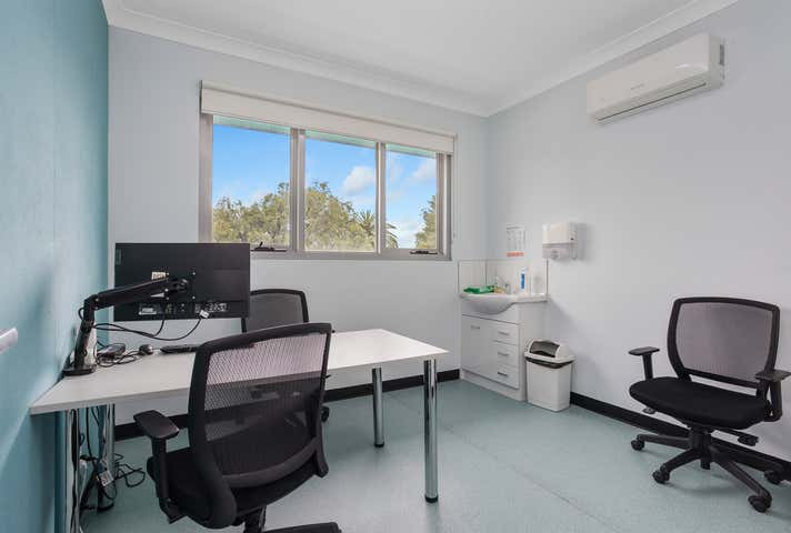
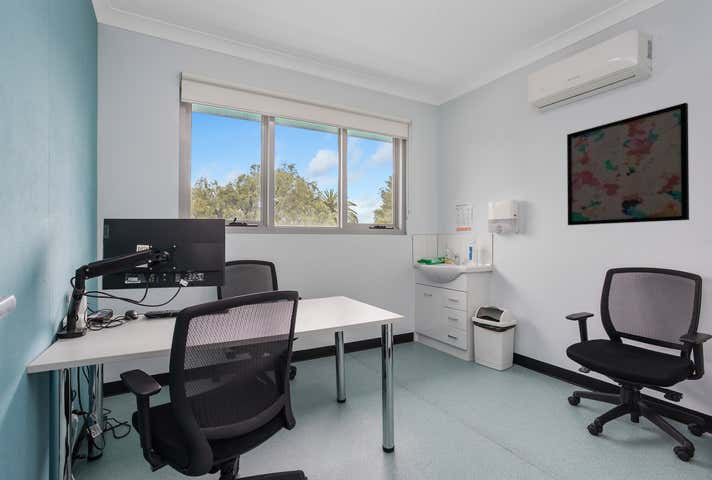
+ wall art [566,102,690,226]
